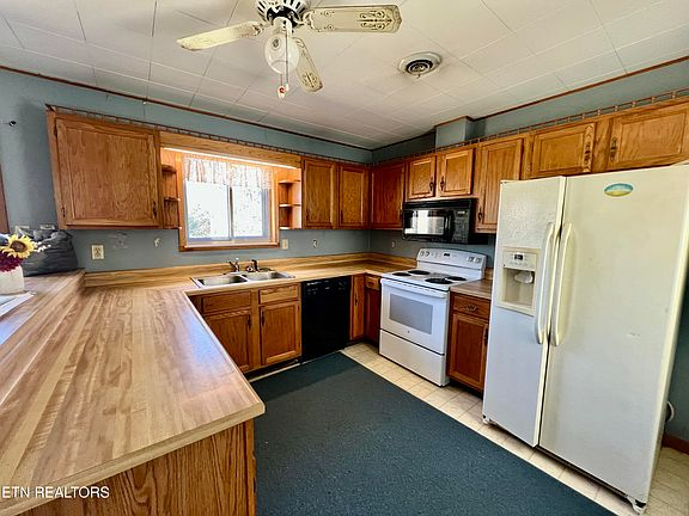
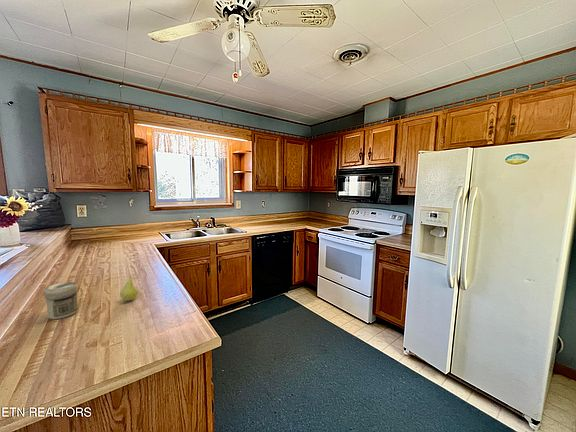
+ fruit [119,272,138,302]
+ jar [43,281,79,320]
